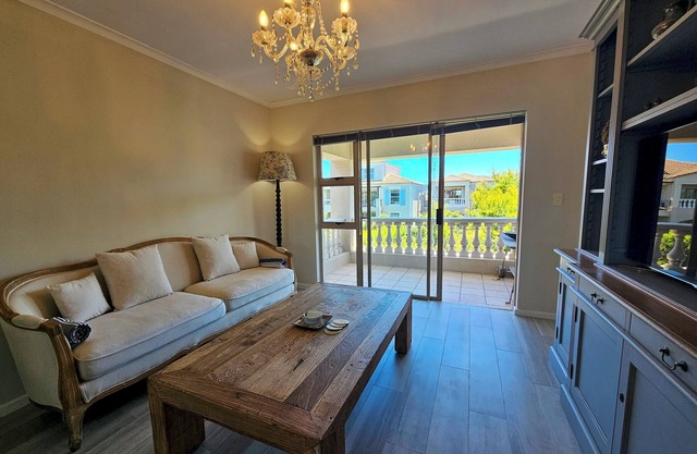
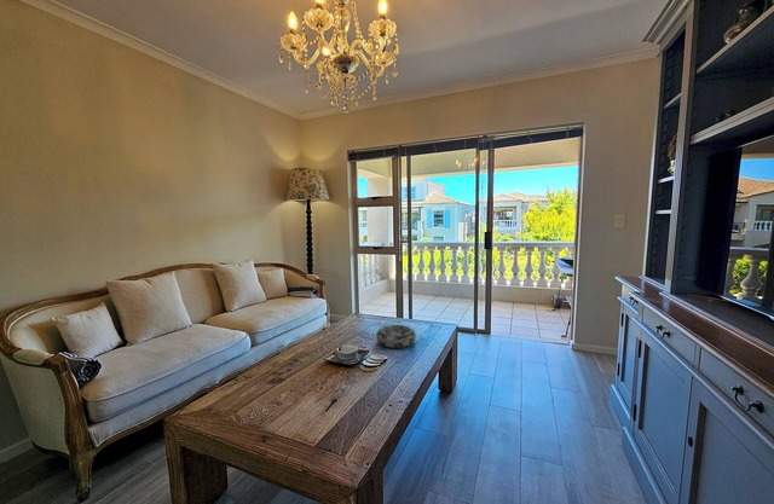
+ decorative bowl [375,324,417,349]
